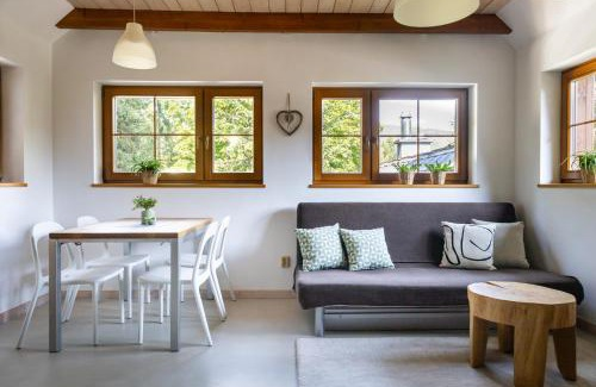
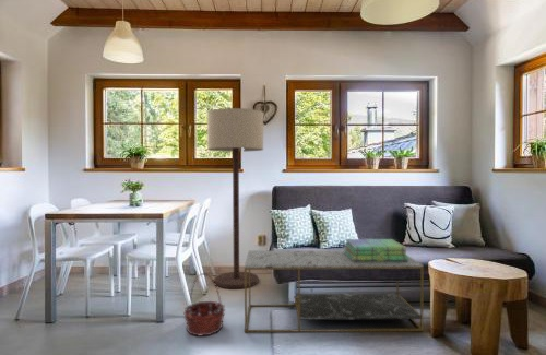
+ basket [182,272,226,338]
+ floor lamp [206,107,264,289]
+ coffee table [244,249,425,333]
+ stack of books [343,238,410,262]
